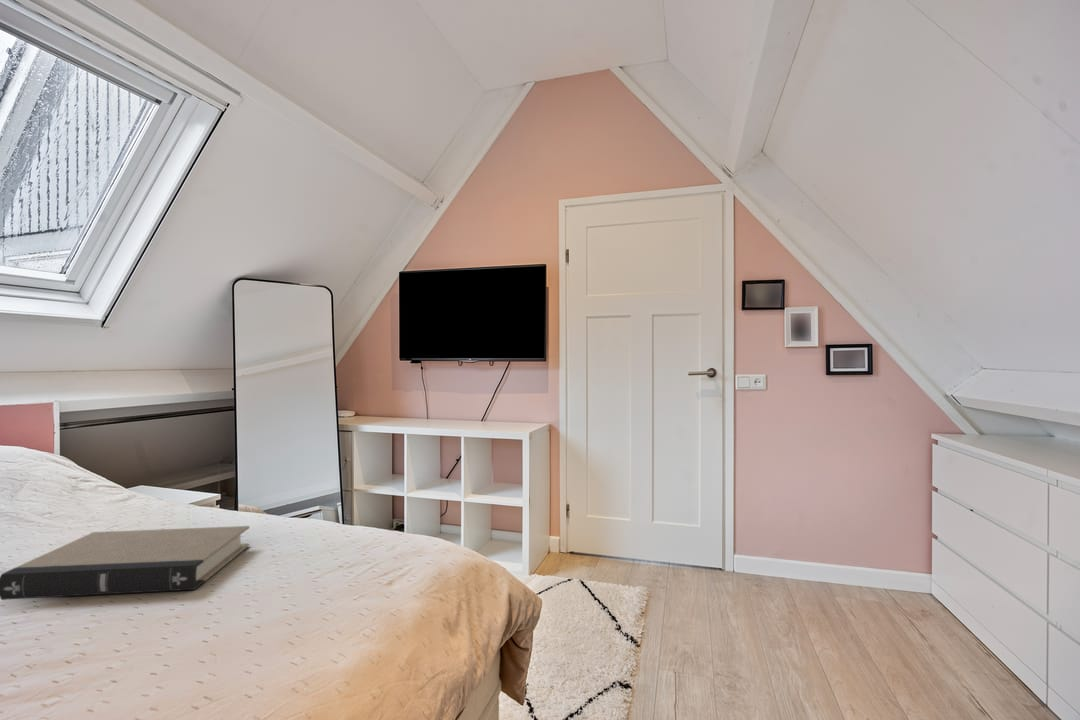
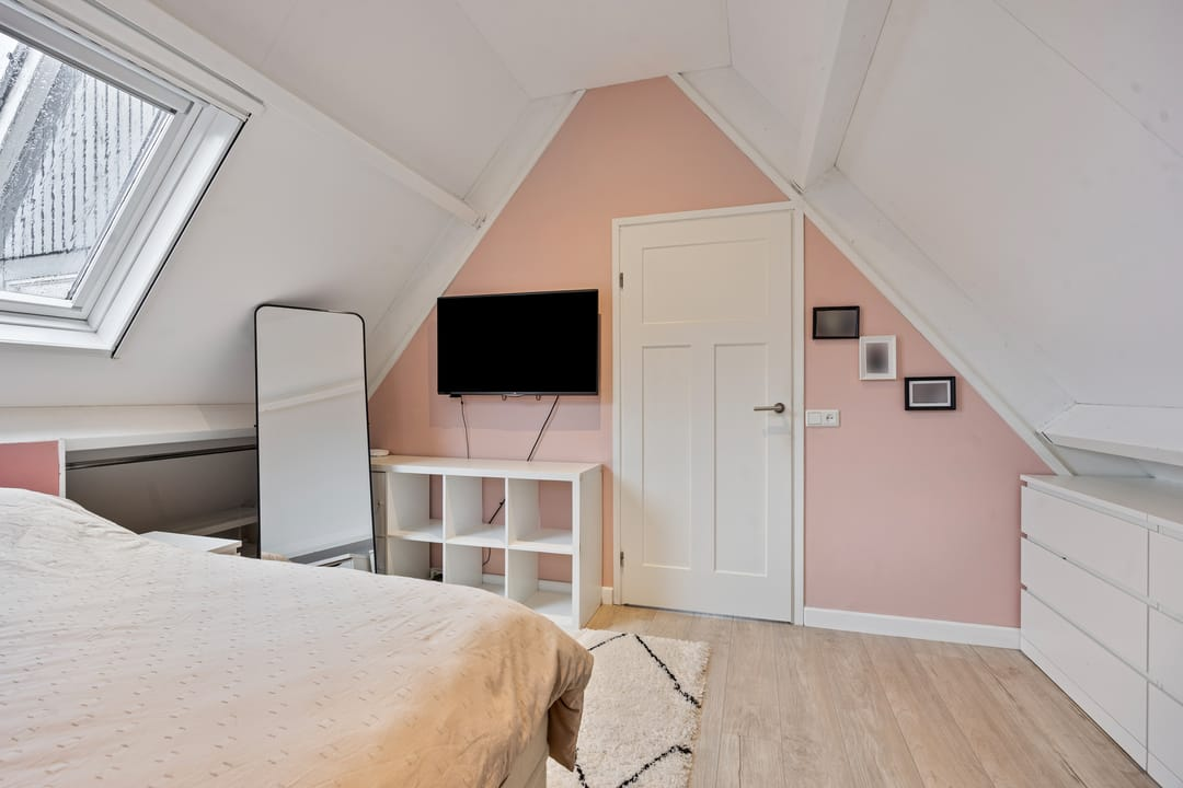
- book [0,525,251,601]
